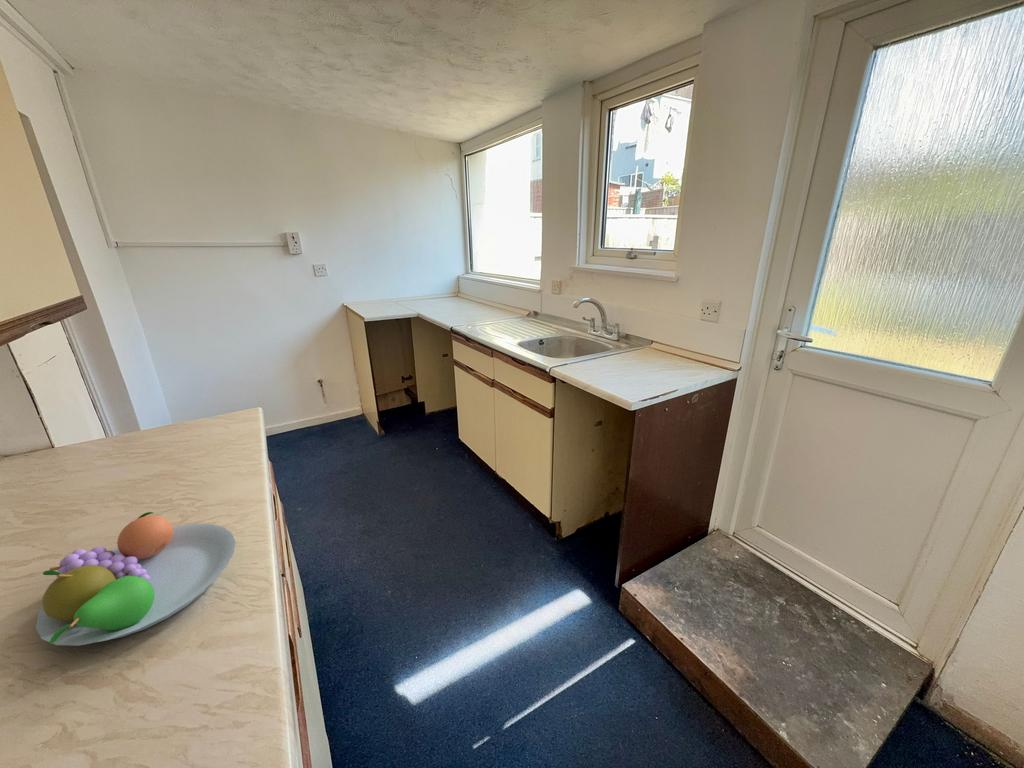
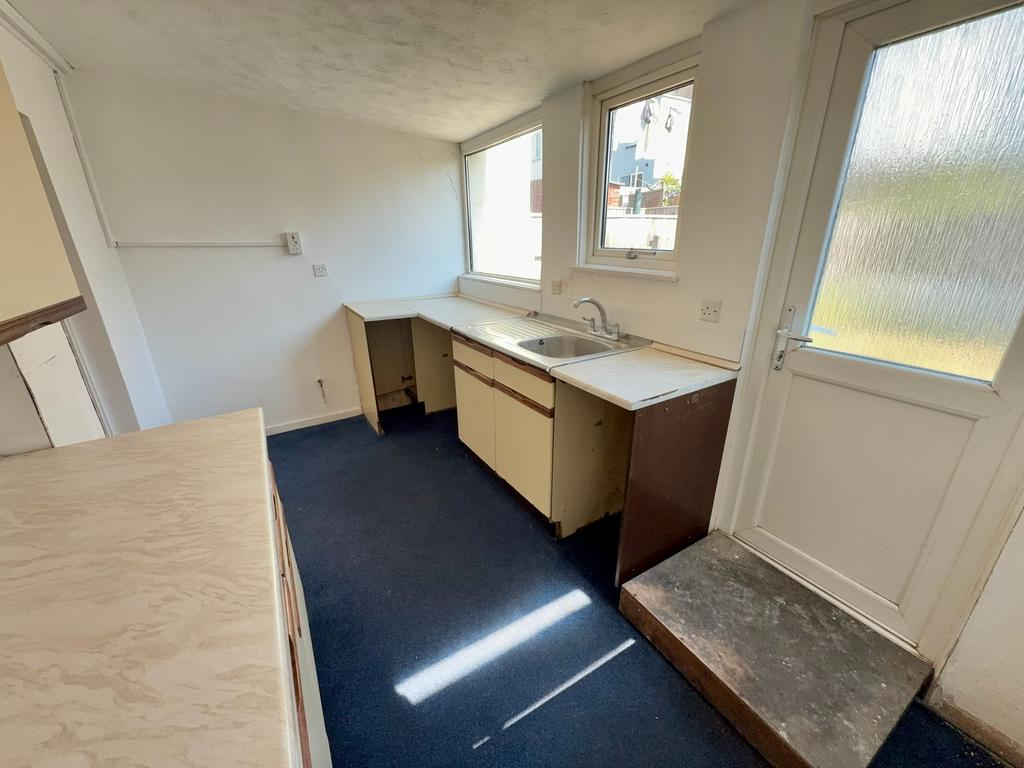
- fruit bowl [35,511,236,647]
